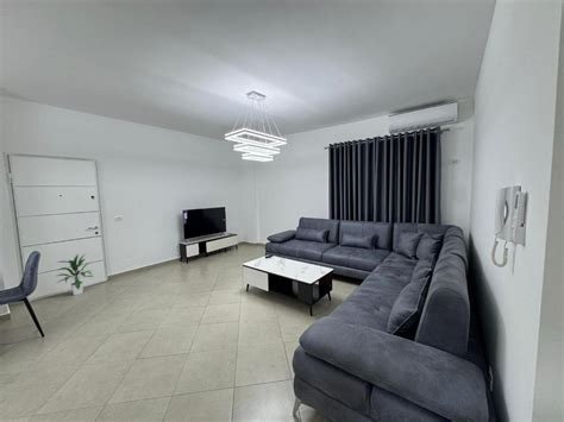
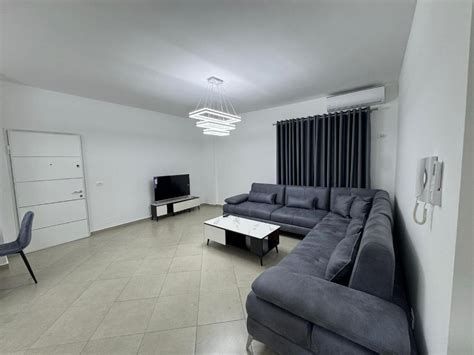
- indoor plant [56,253,94,296]
